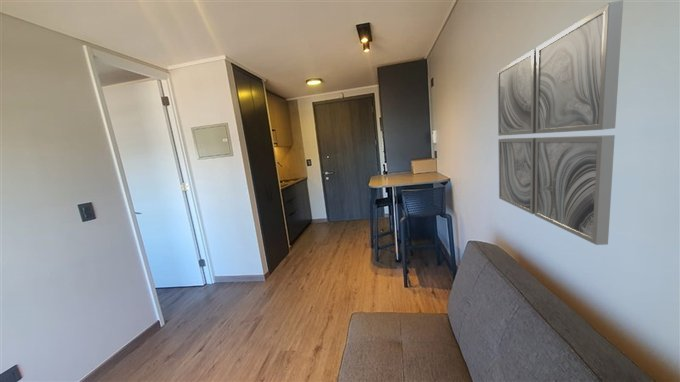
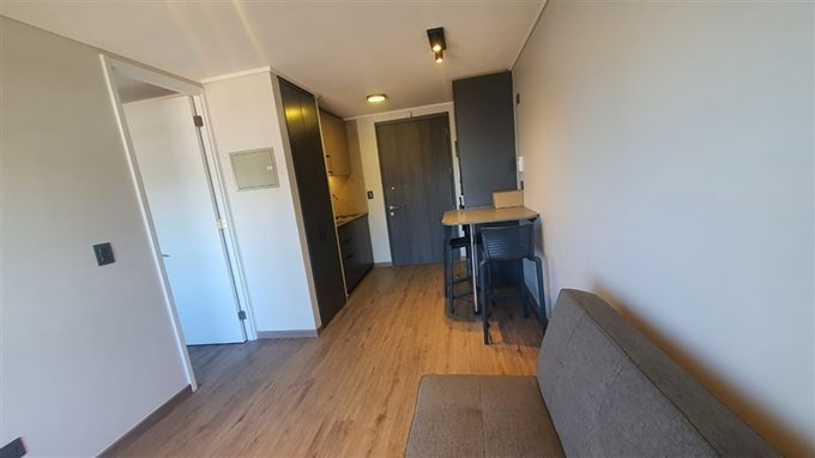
- wall art [497,0,624,246]
